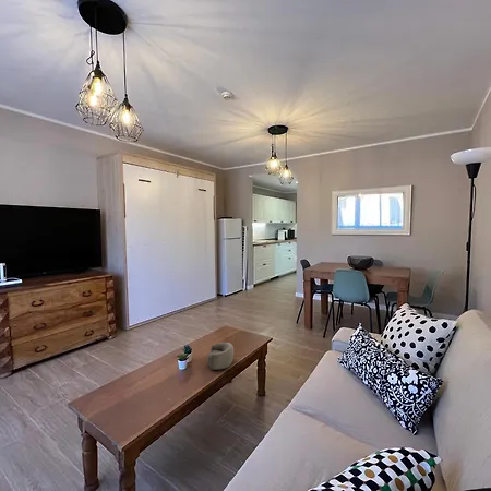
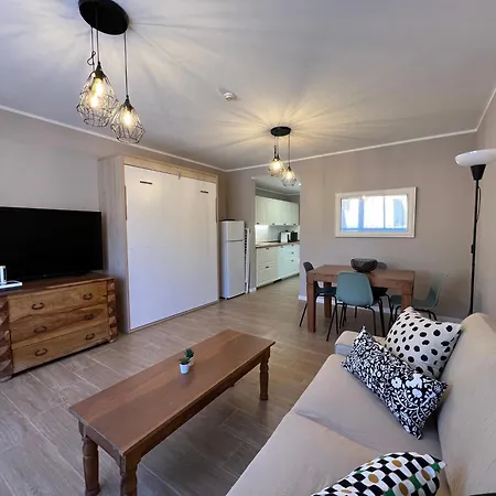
- decorative bowl [206,342,235,371]
